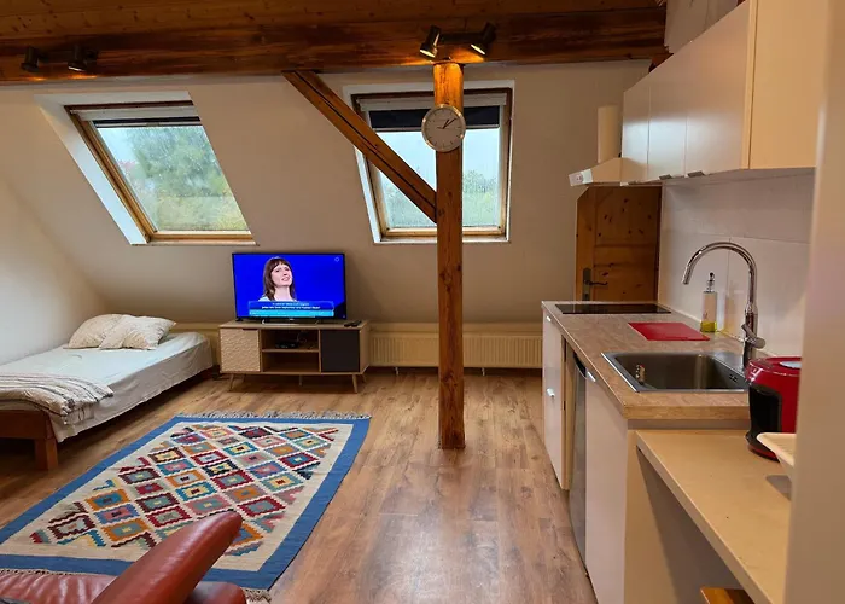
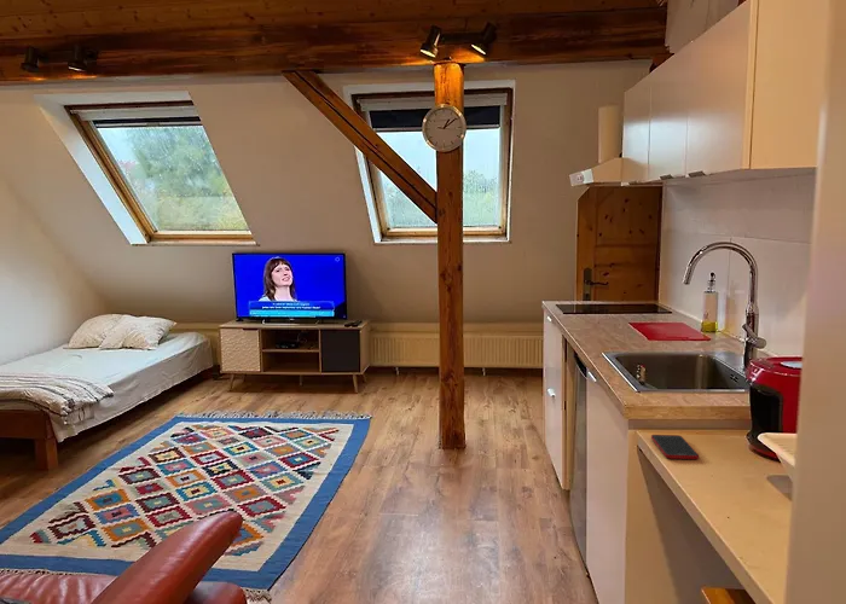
+ cell phone [650,434,700,460]
